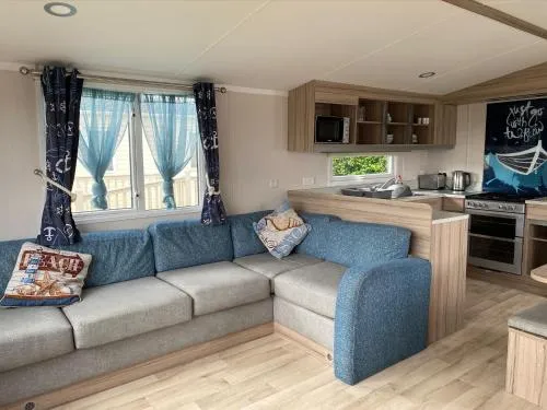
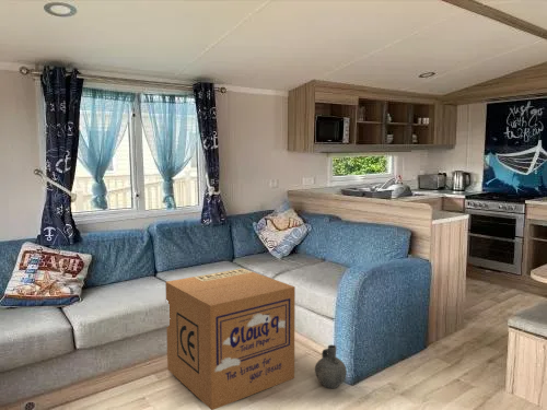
+ cardboard box [164,267,296,410]
+ ceramic jug [314,344,348,389]
